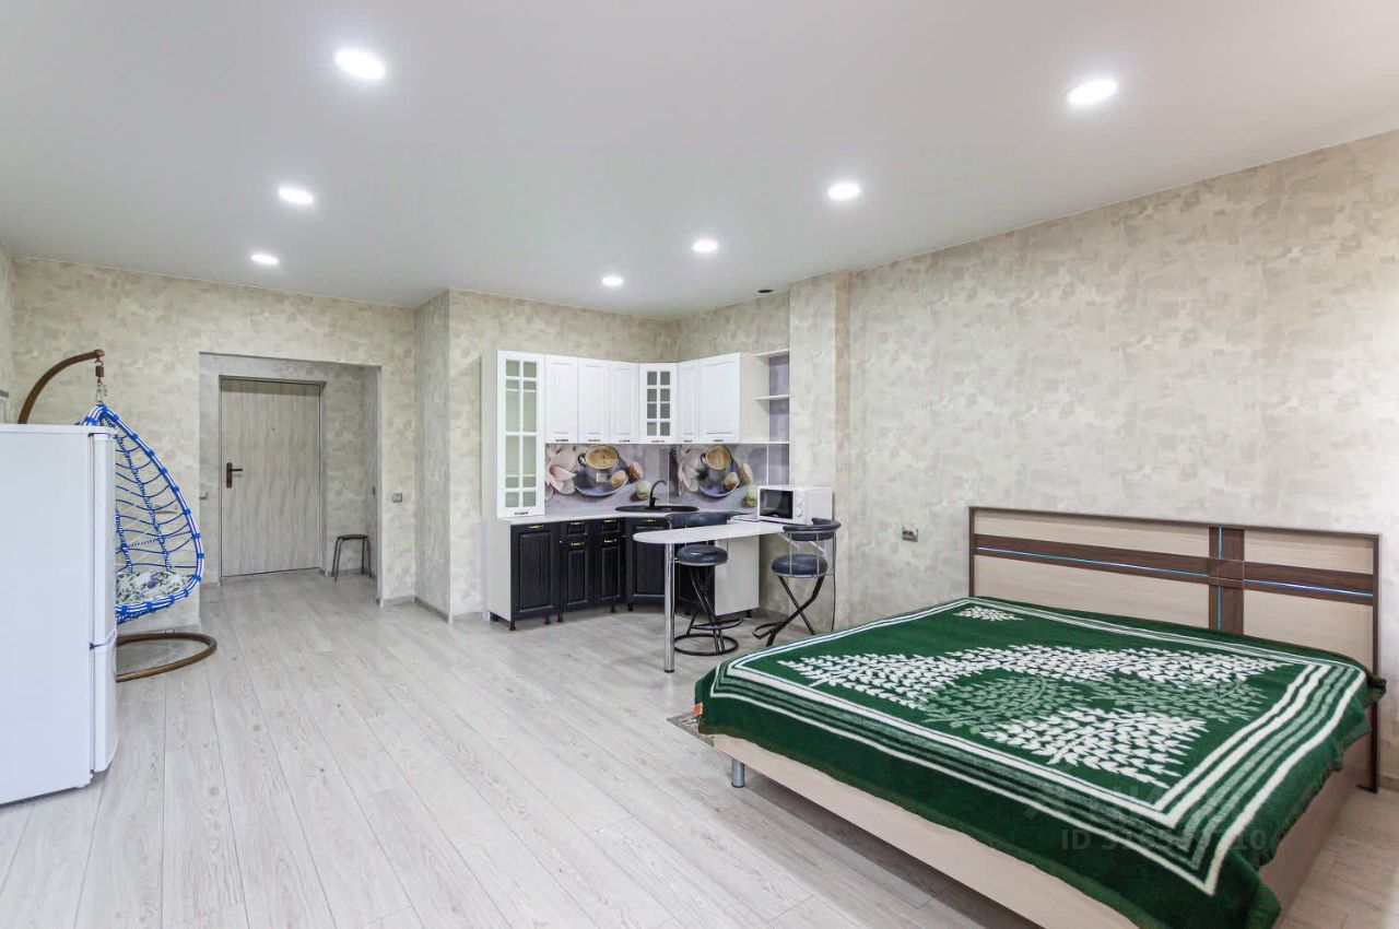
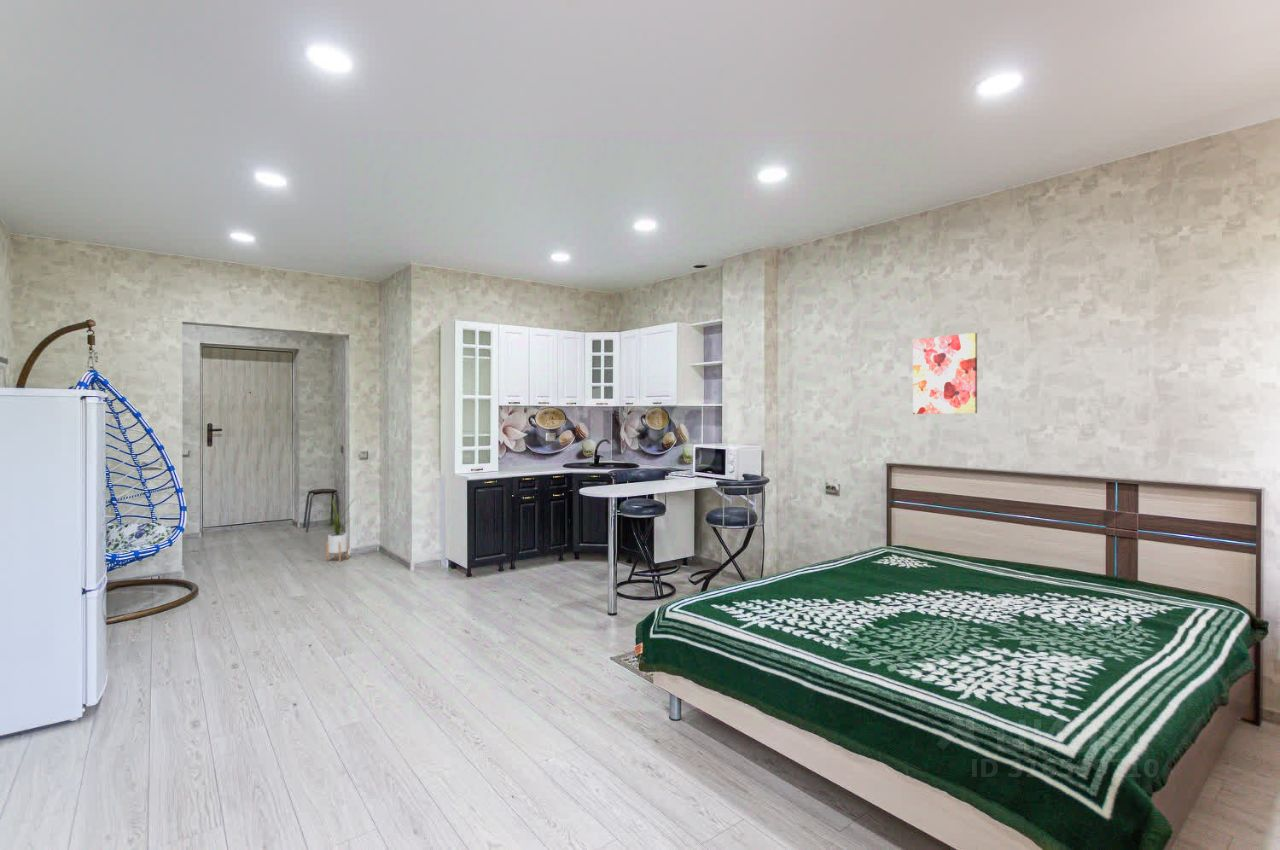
+ house plant [320,496,355,563]
+ wall art [912,332,978,415]
